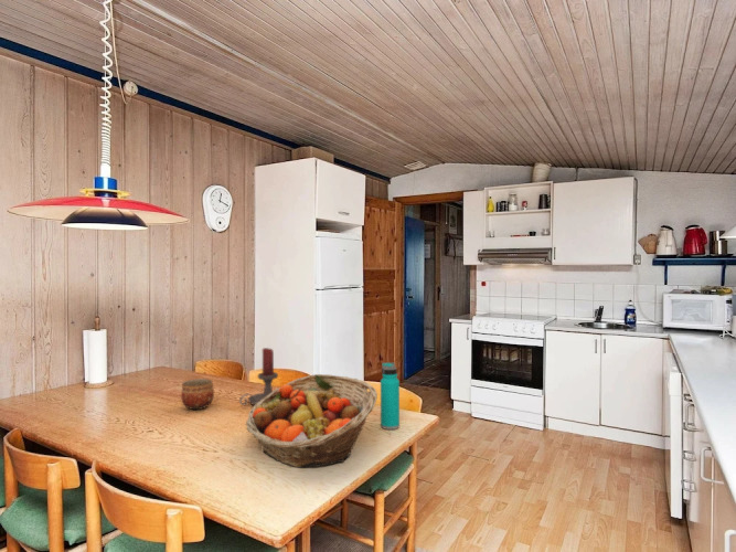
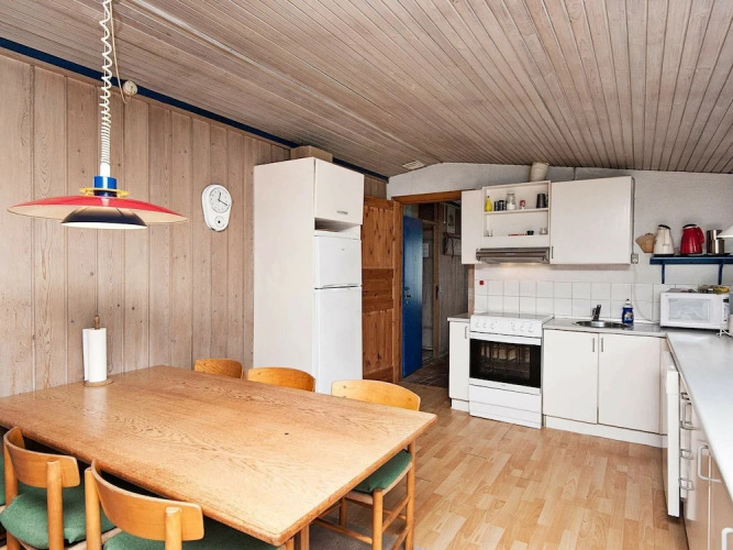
- water bottle [380,361,401,431]
- bowl [180,378,215,411]
- fruit basket [245,373,378,468]
- candle holder [238,347,279,406]
